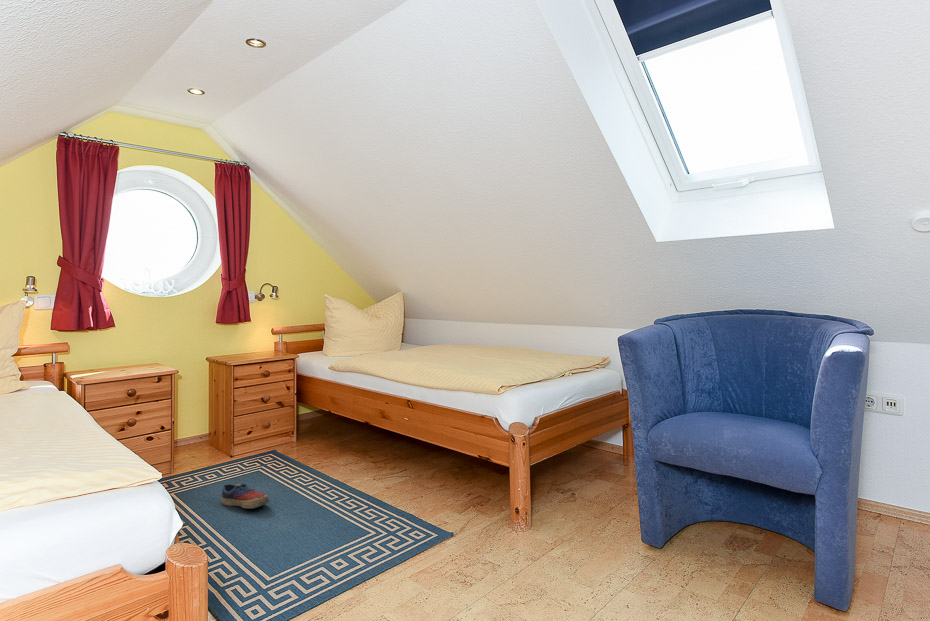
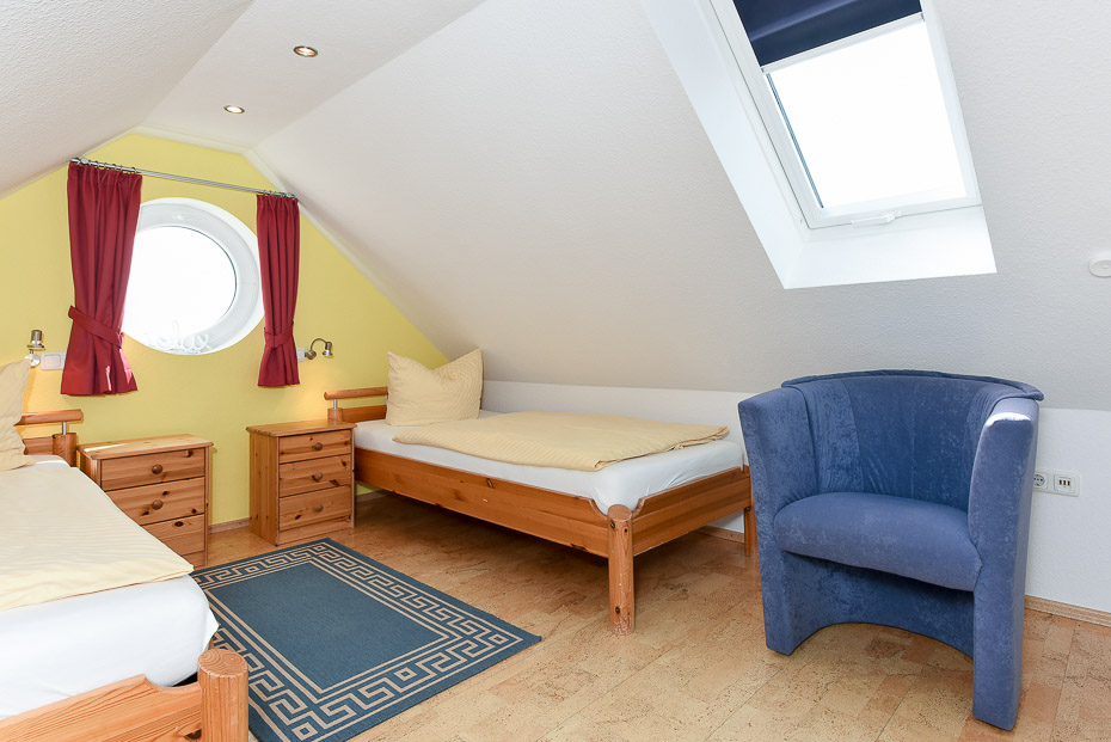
- shoe [220,483,270,510]
